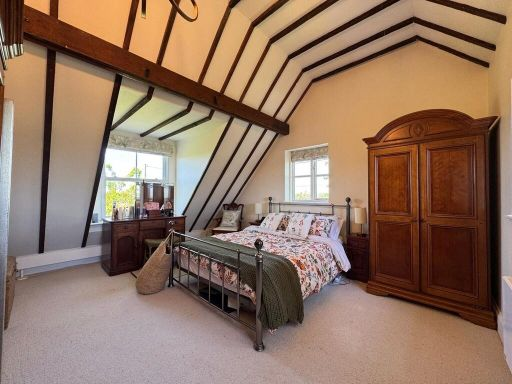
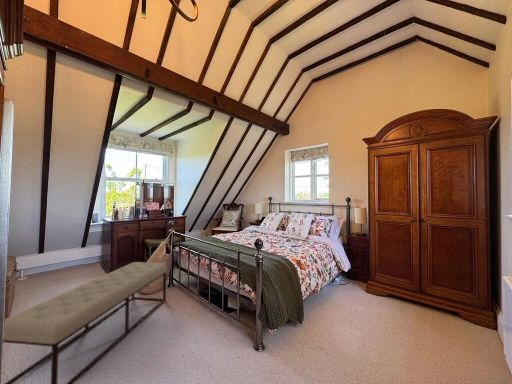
+ bench [2,261,168,384]
